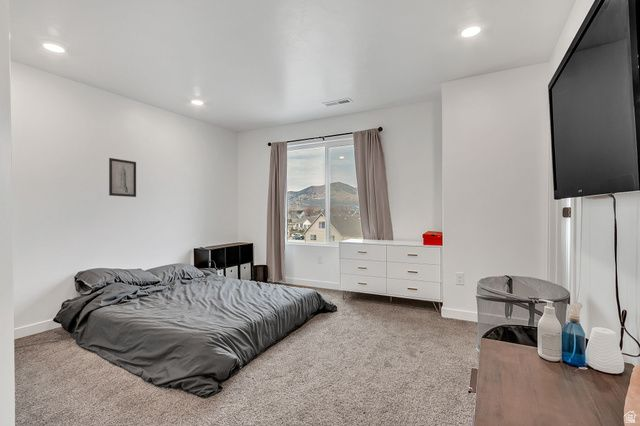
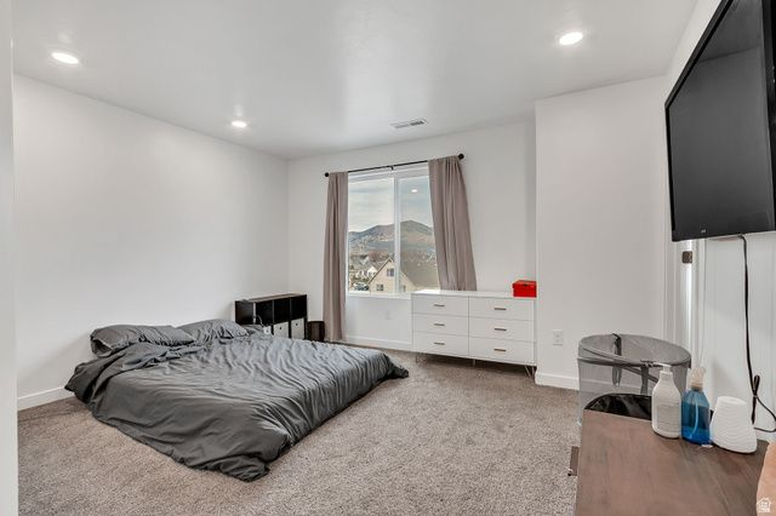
- wall art [108,157,137,198]
